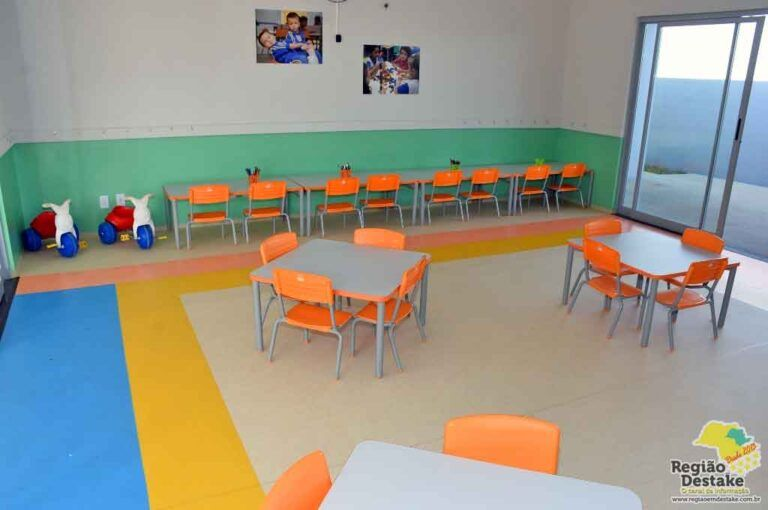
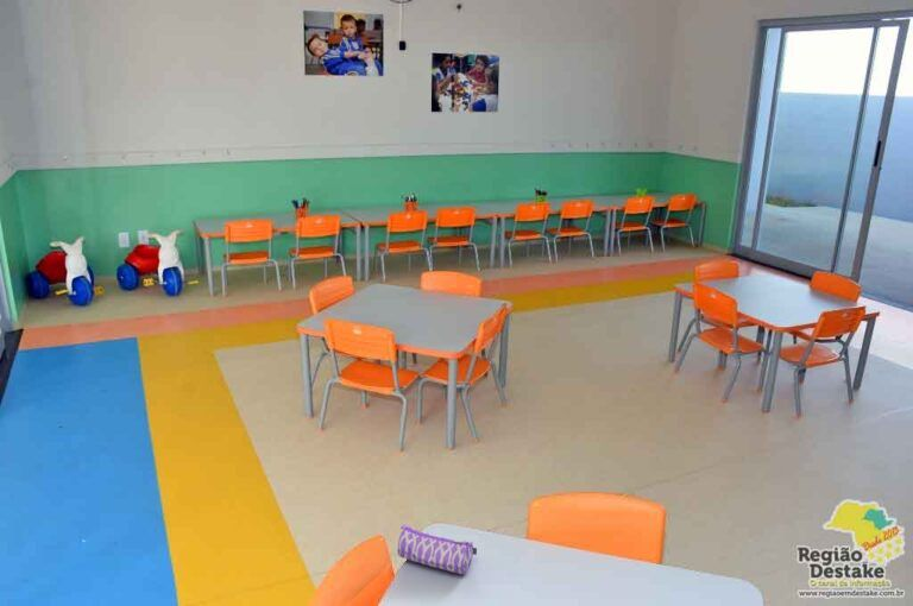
+ pencil case [397,523,478,575]
